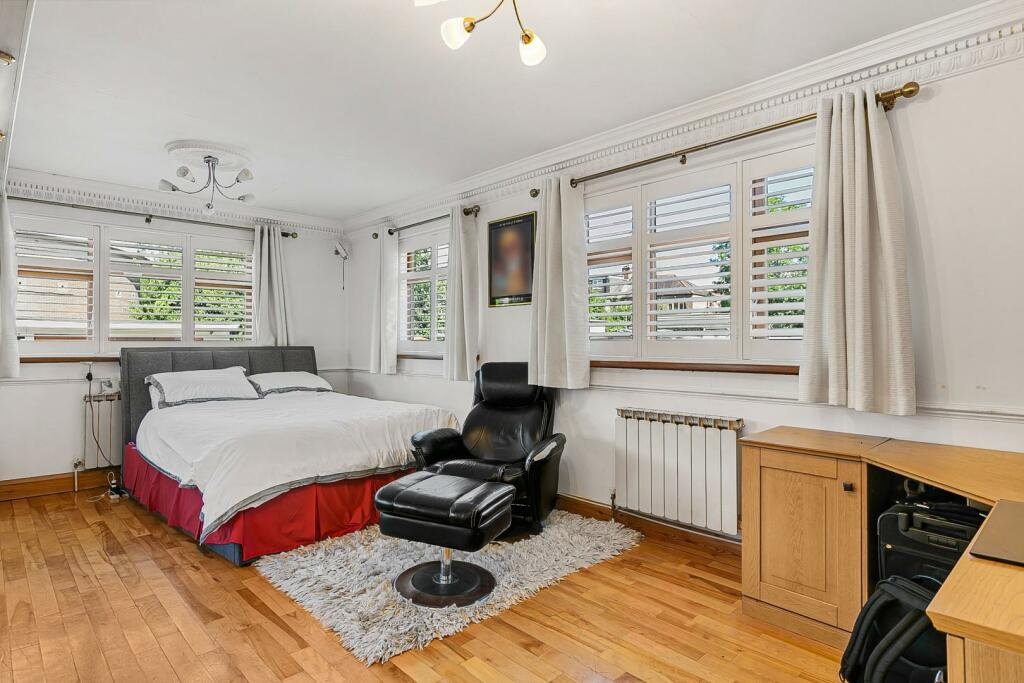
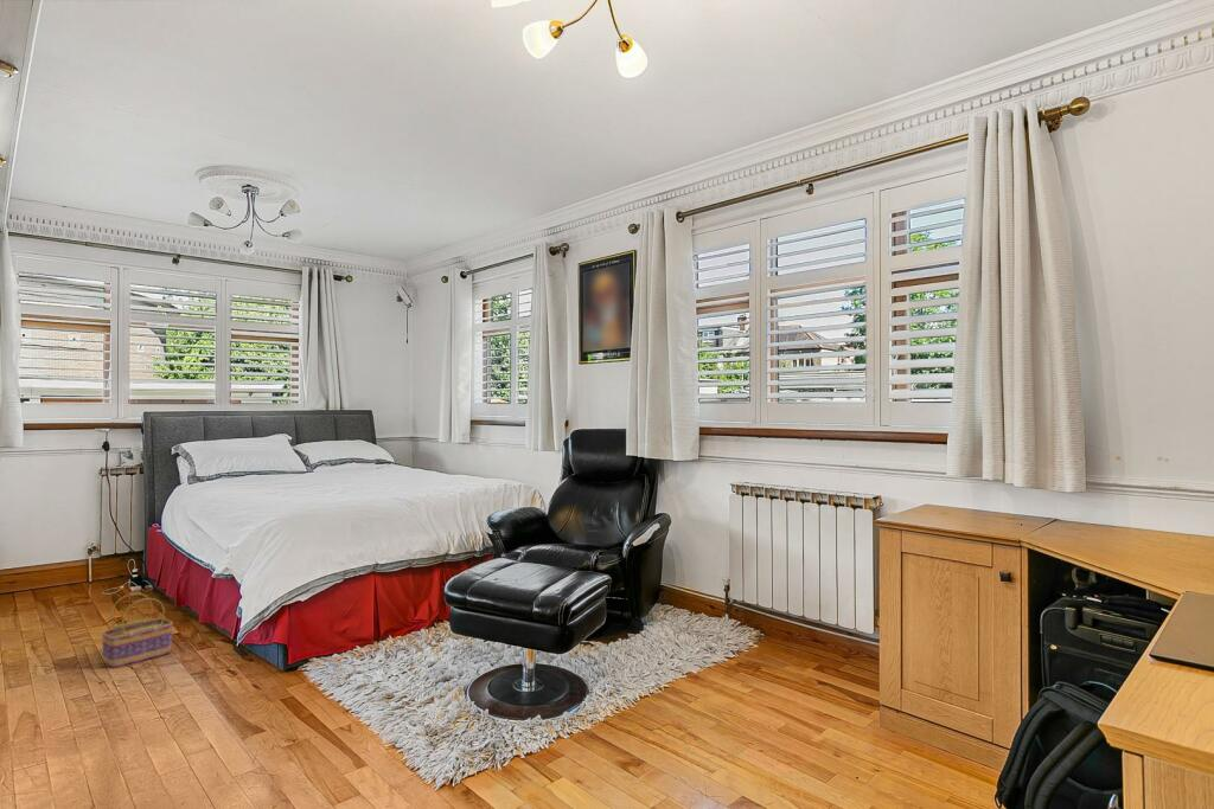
+ basket [101,592,174,669]
